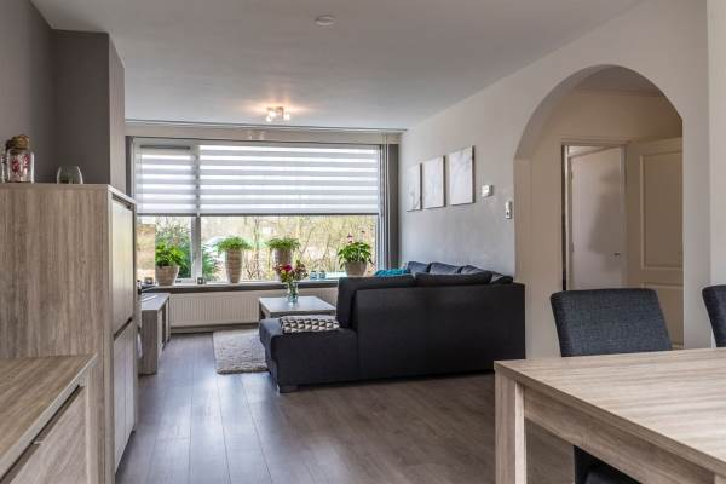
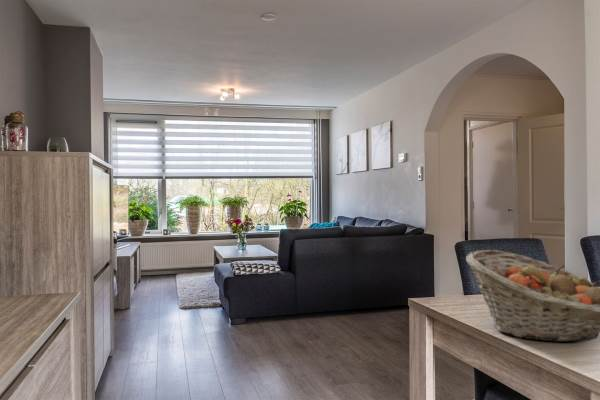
+ fruit basket [465,249,600,343]
